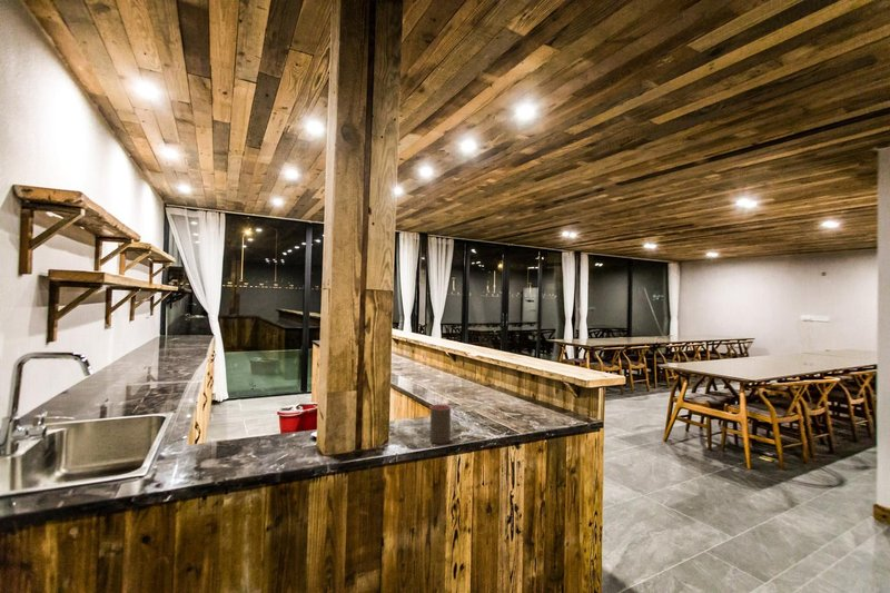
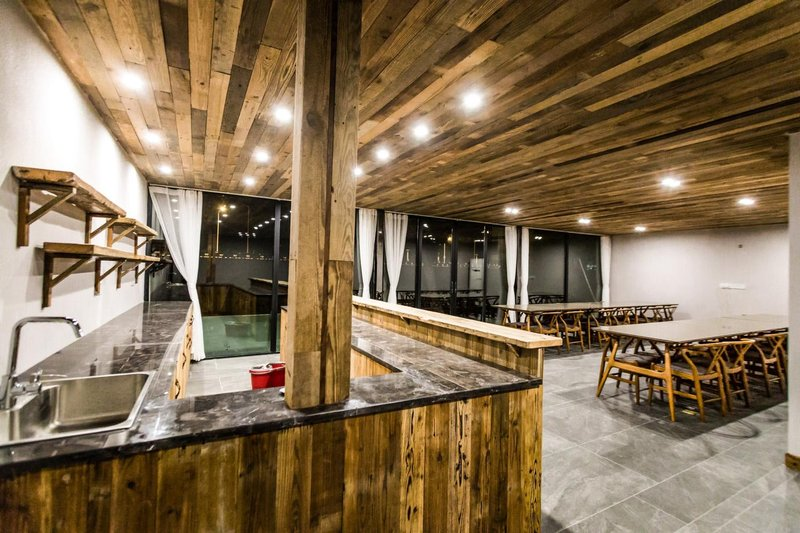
- cup [428,403,452,445]
